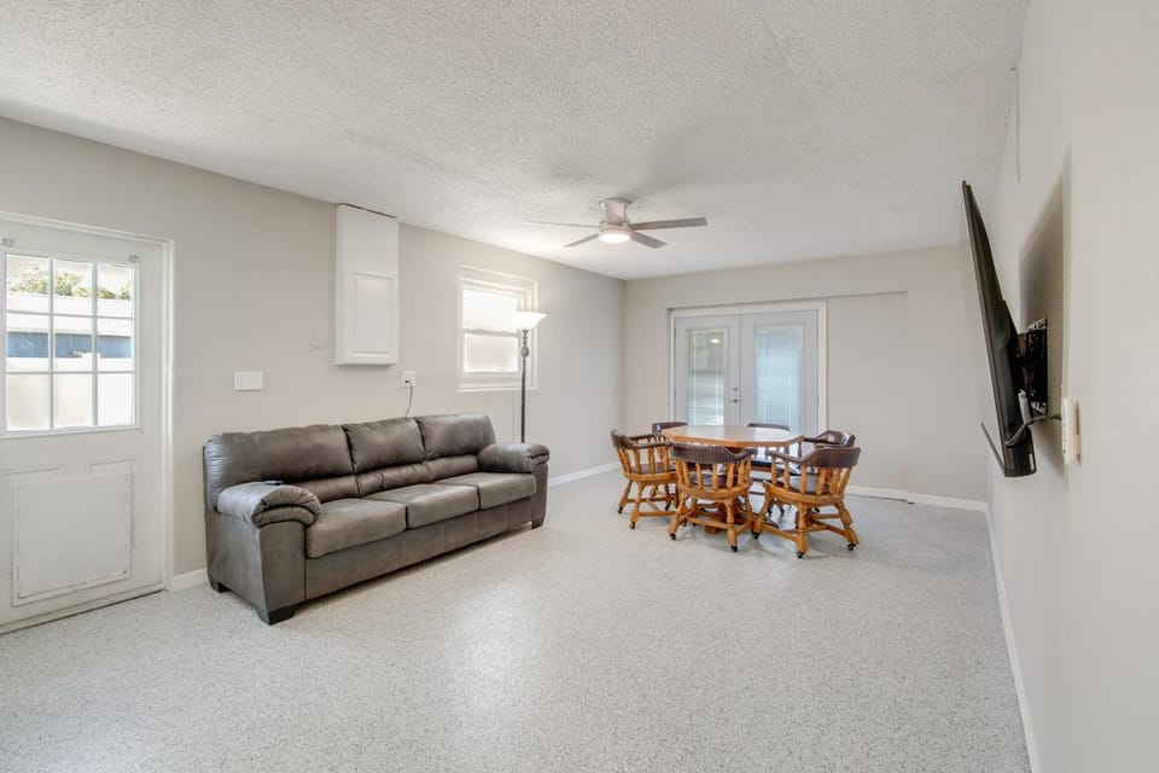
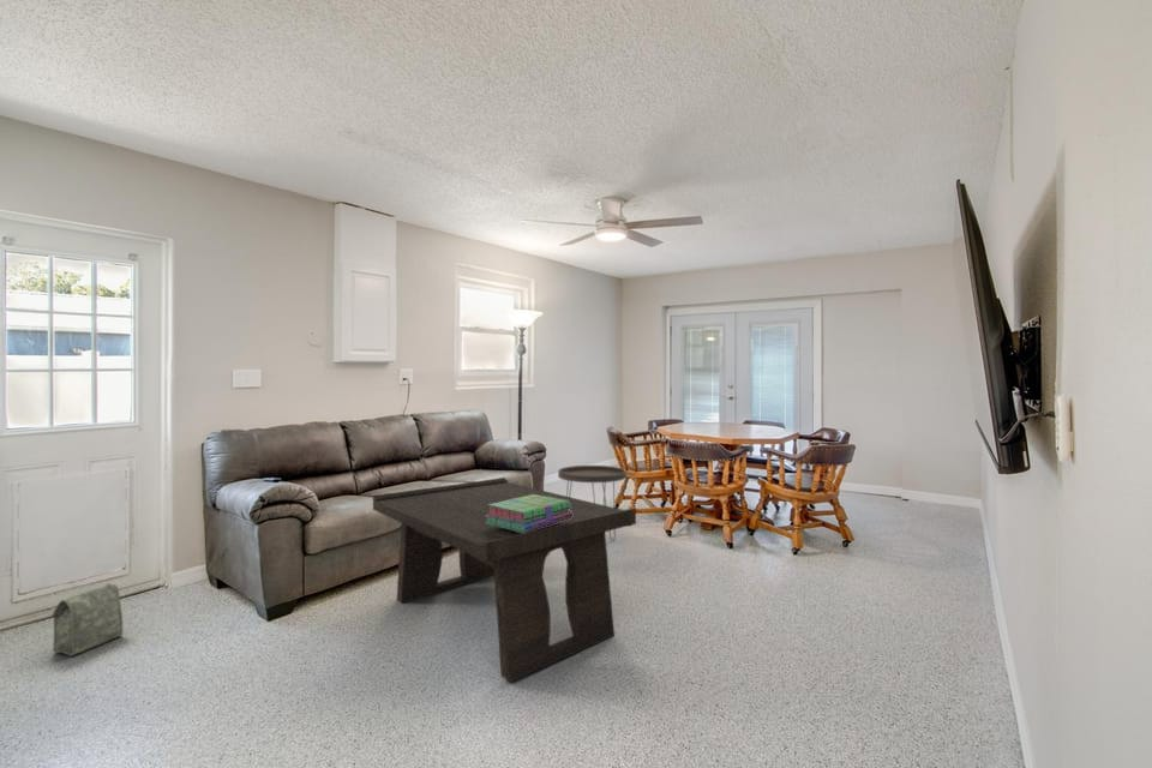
+ bag [52,582,124,658]
+ side table [557,464,628,542]
+ stack of books [485,494,572,533]
+ coffee table [372,476,637,683]
